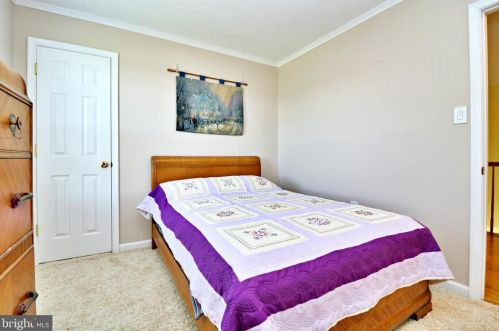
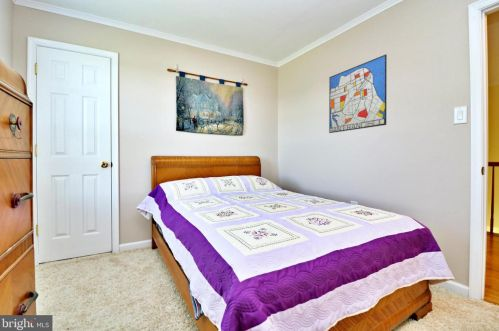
+ wall art [328,54,388,134]
